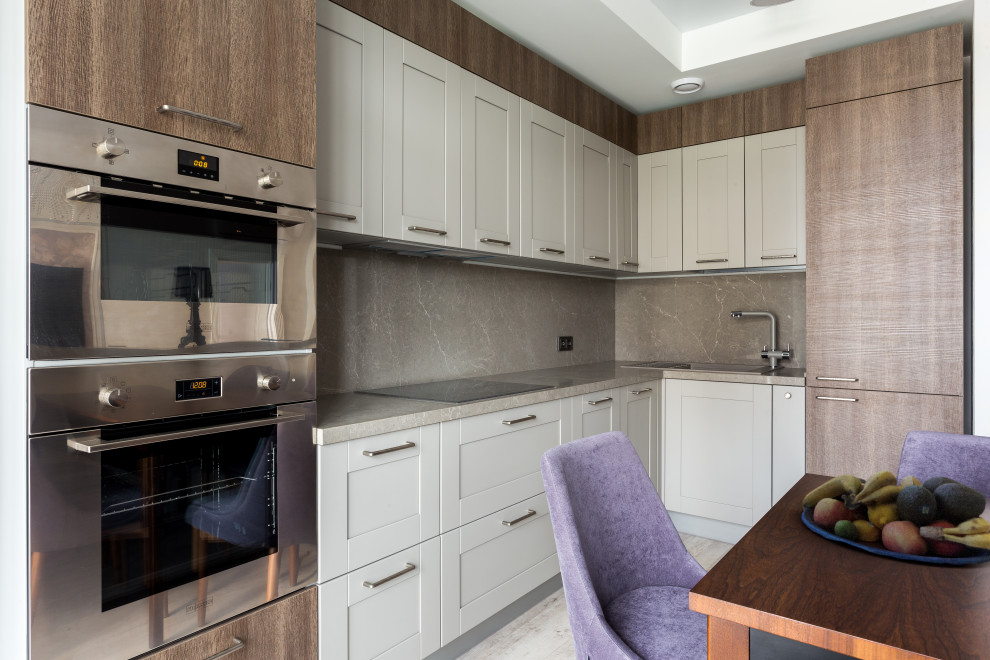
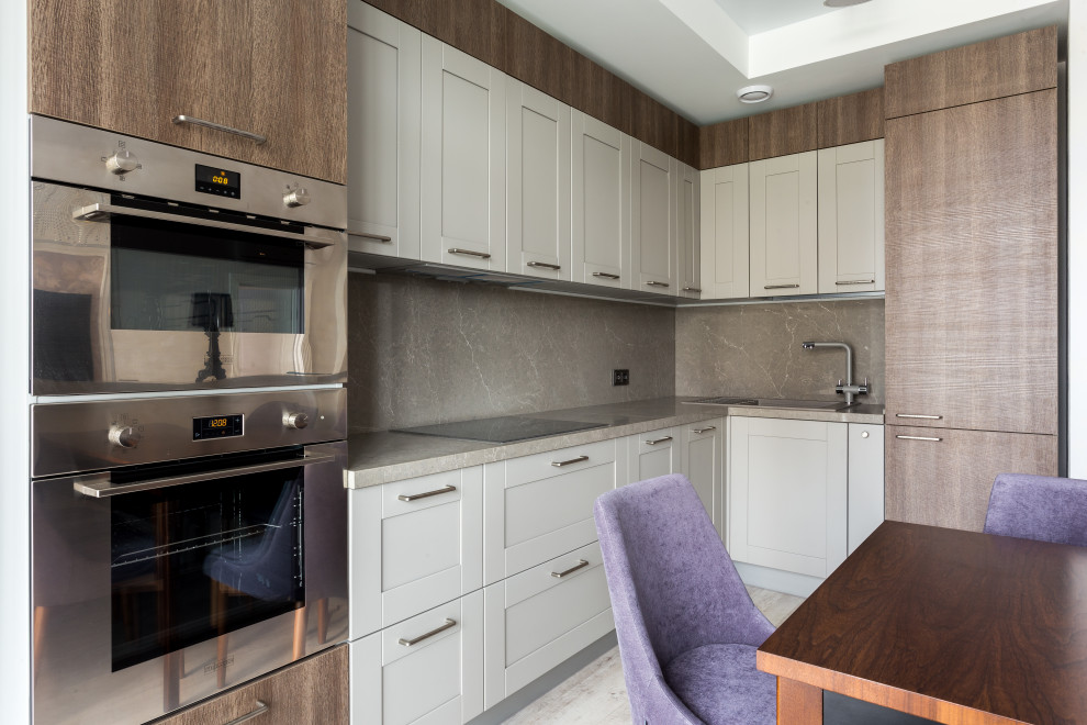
- fruit bowl [800,469,990,565]
